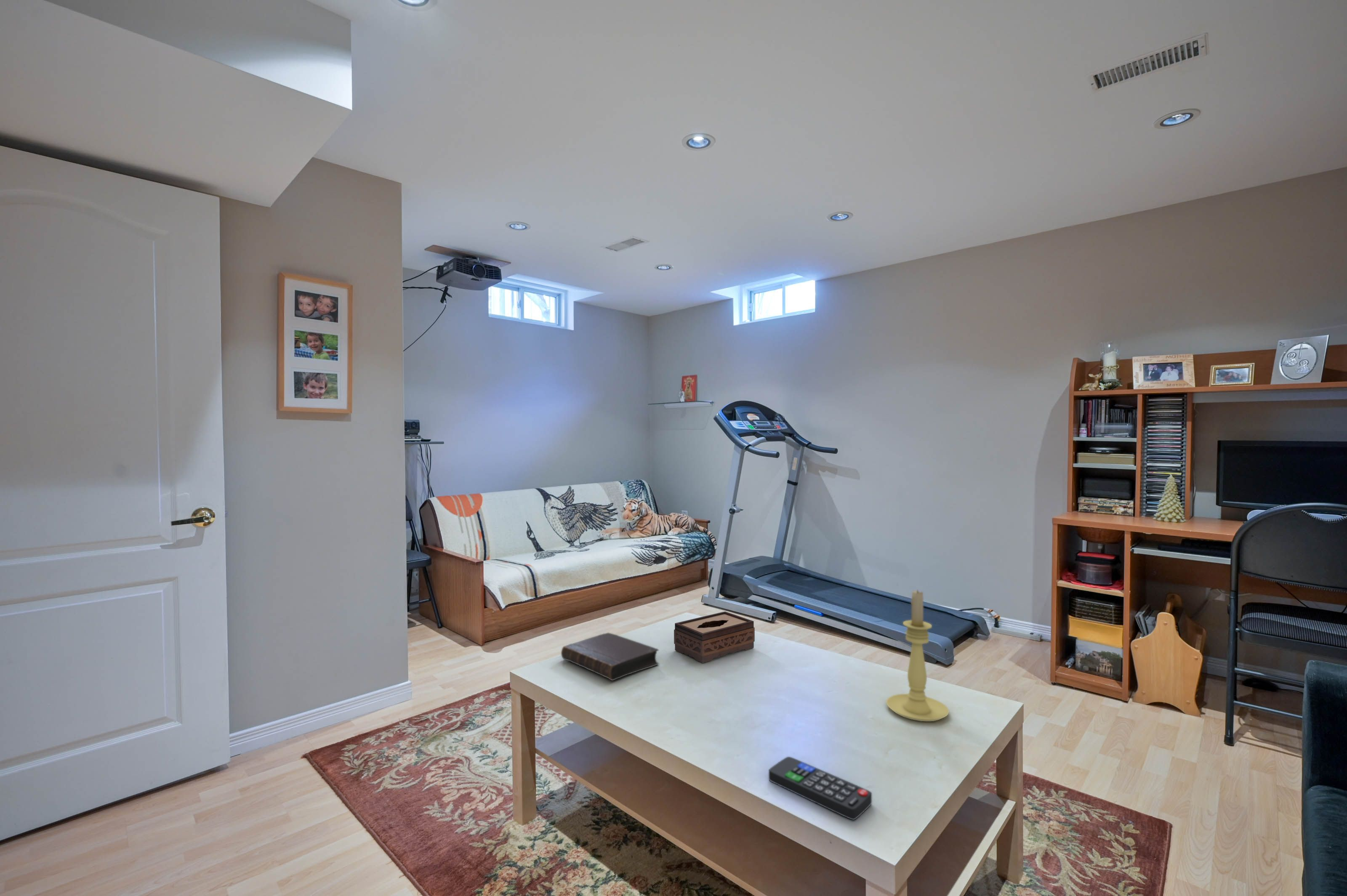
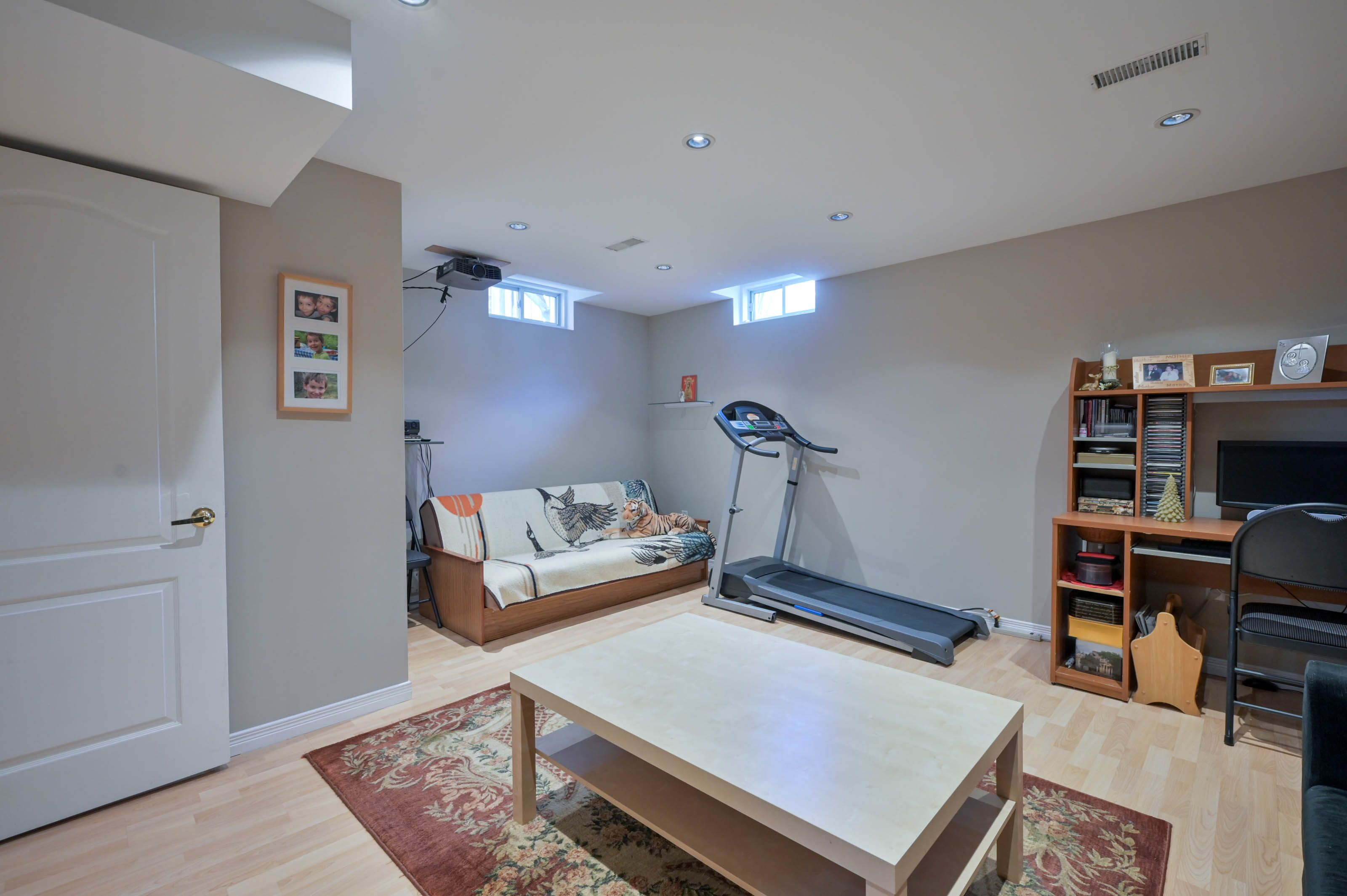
- book [561,632,660,681]
- tissue box [673,611,755,663]
- candle holder [886,589,950,722]
- remote control [768,756,872,820]
